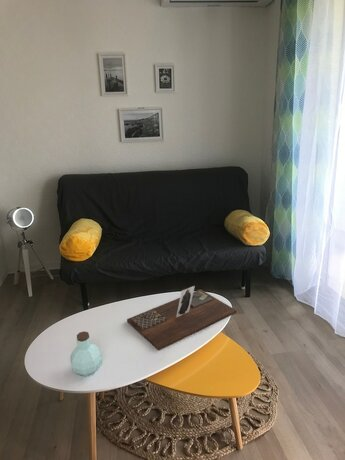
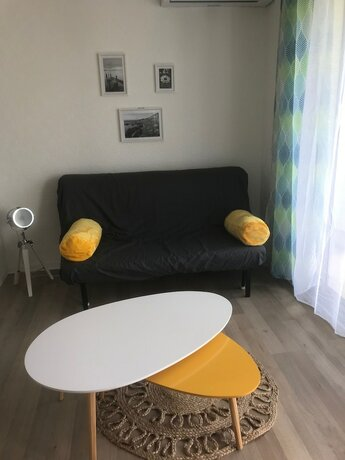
- decorative tray [126,285,237,351]
- jar [69,330,103,377]
